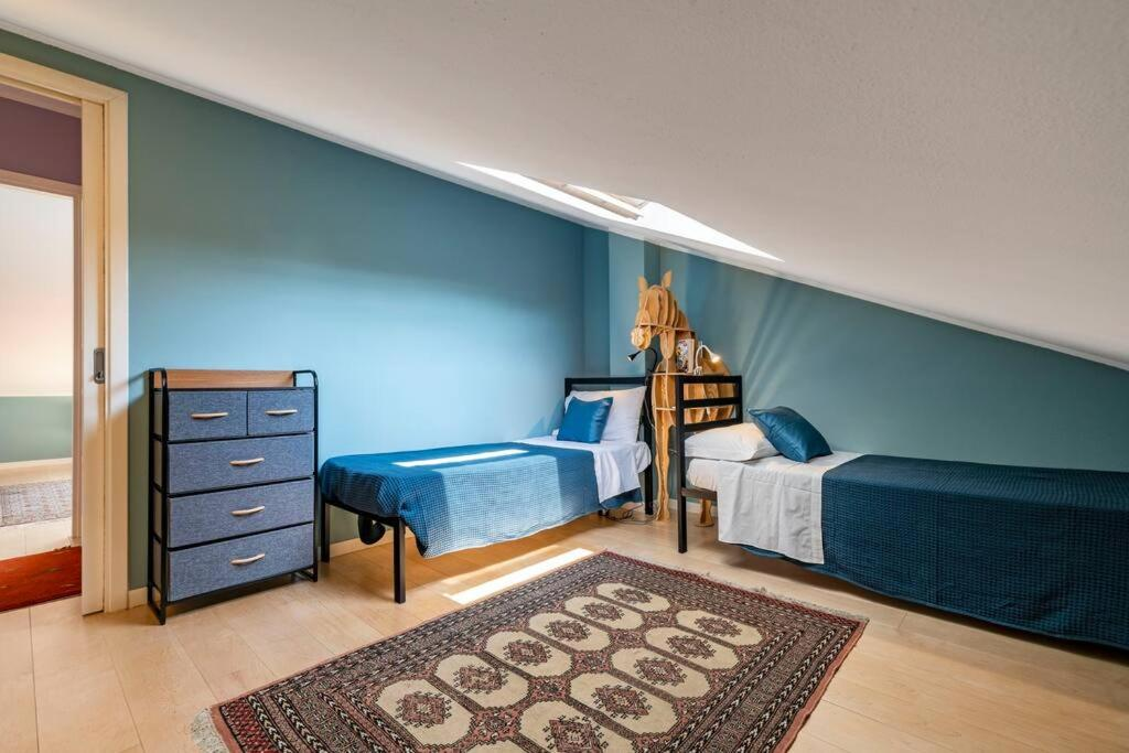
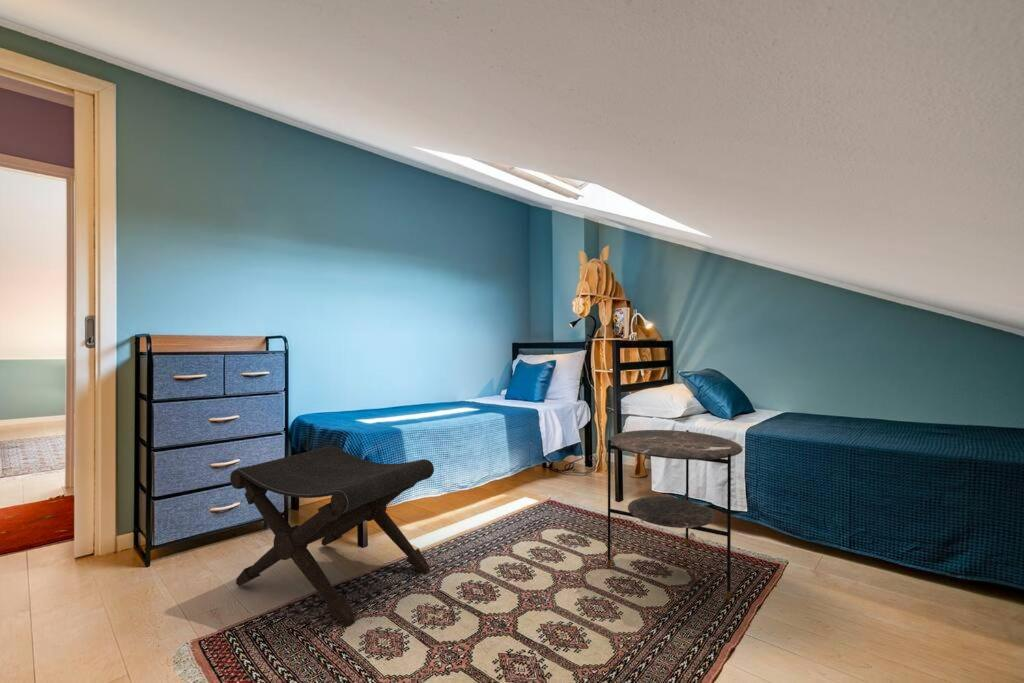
+ footstool [229,445,435,628]
+ side table [606,429,744,601]
